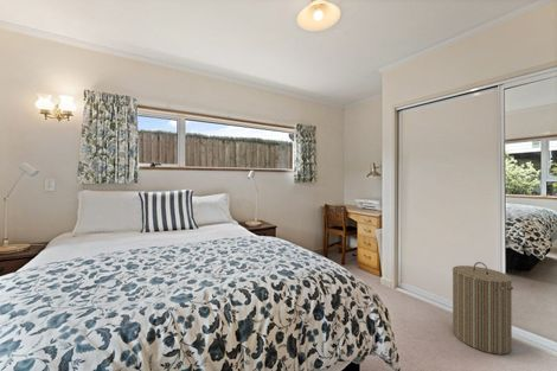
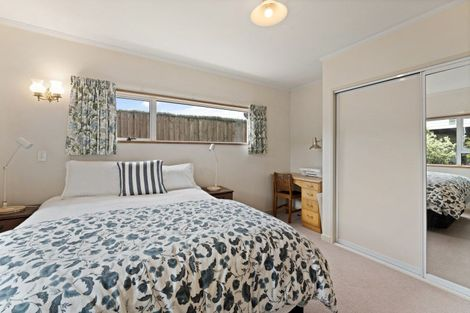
- laundry hamper [452,261,514,356]
